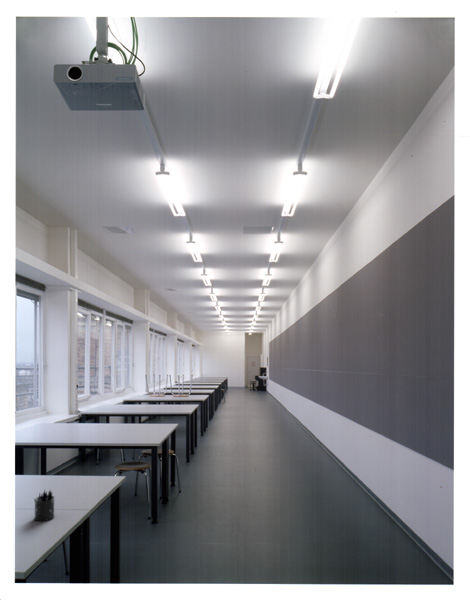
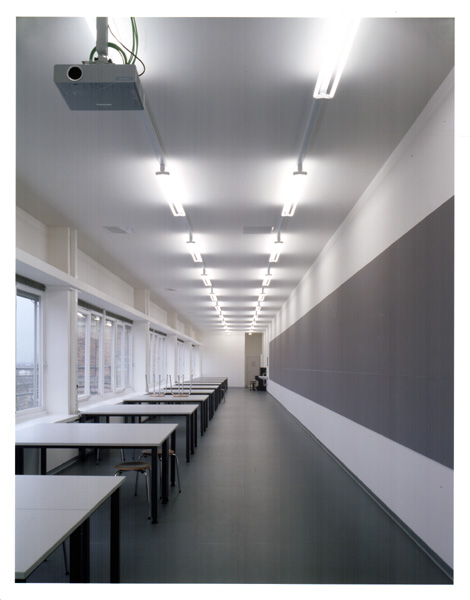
- pen holder [33,489,56,522]
